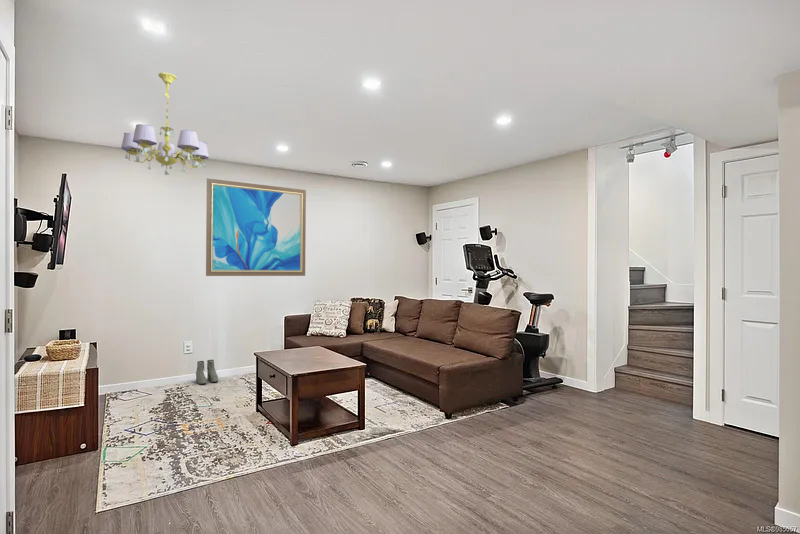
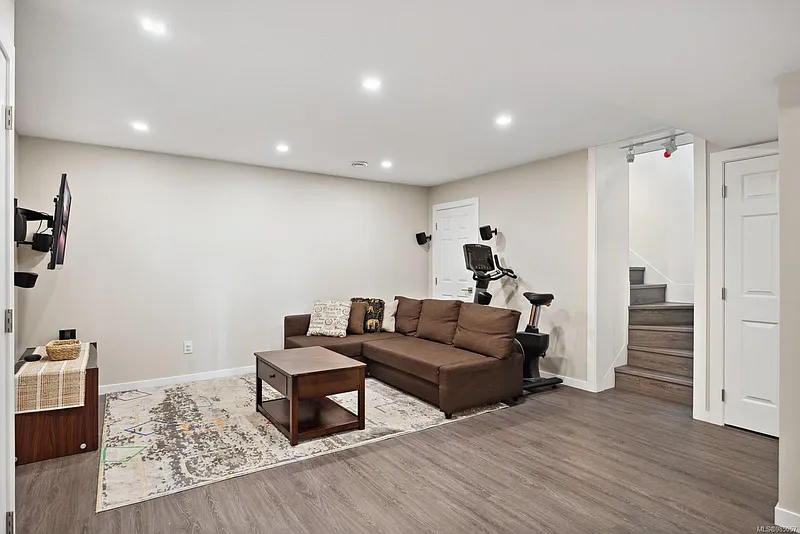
- boots [195,359,219,385]
- chandelier [120,72,210,176]
- wall art [205,178,307,277]
